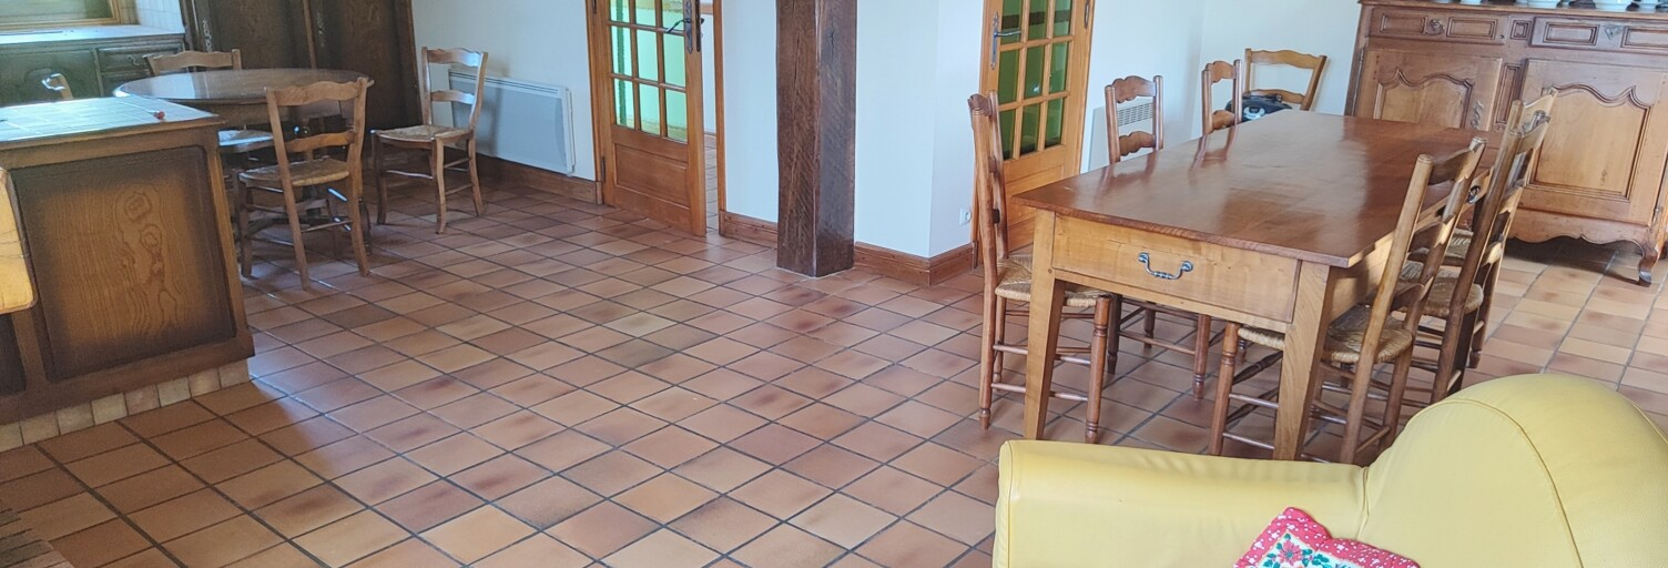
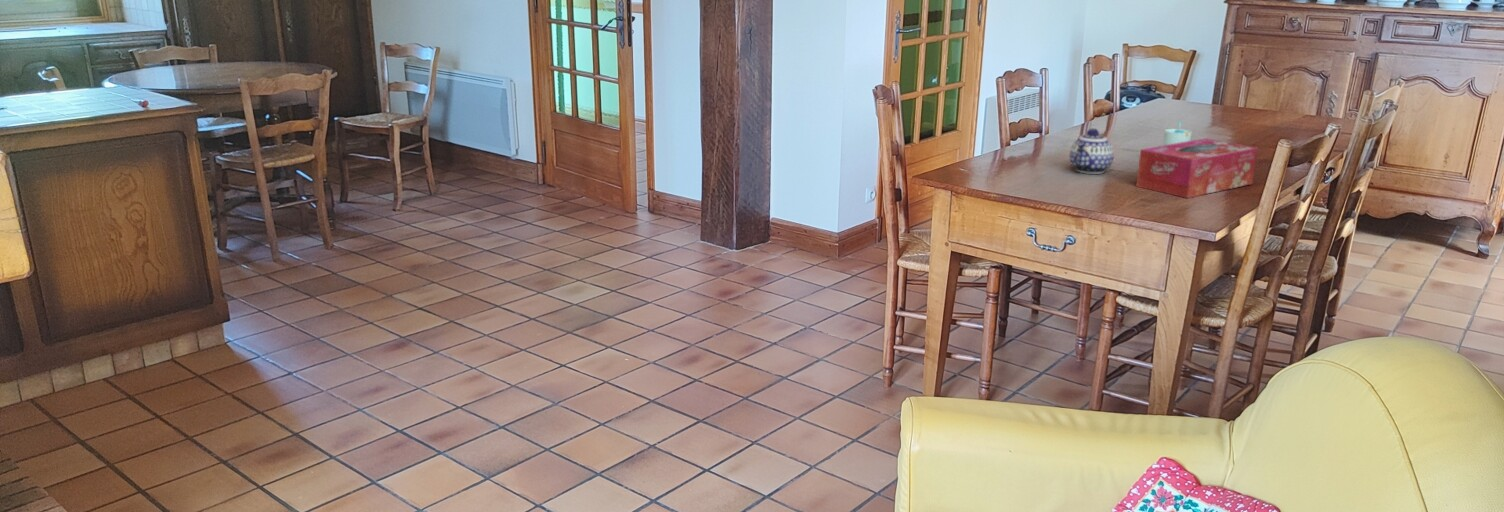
+ teapot [1069,128,1115,175]
+ tissue box [1135,137,1258,199]
+ cup [1163,121,1193,146]
